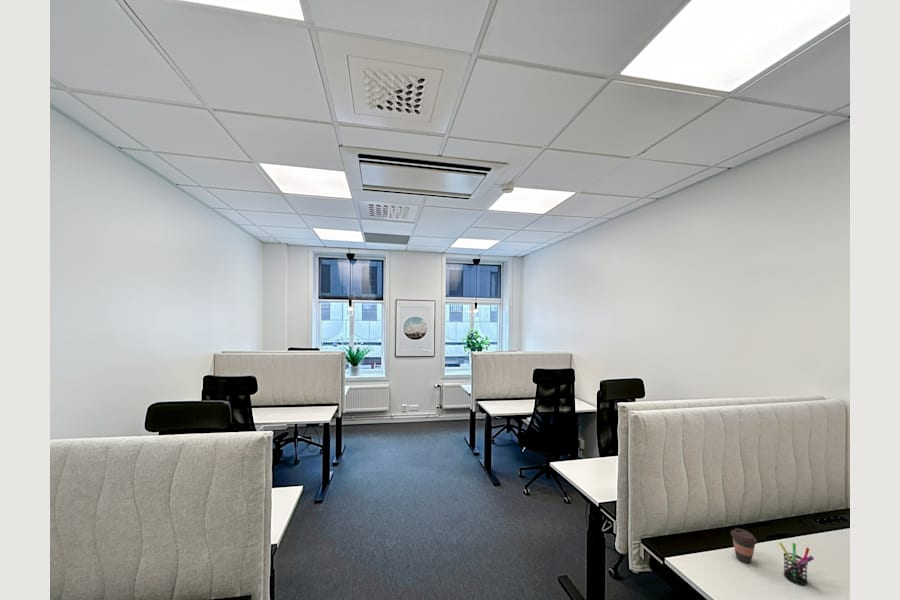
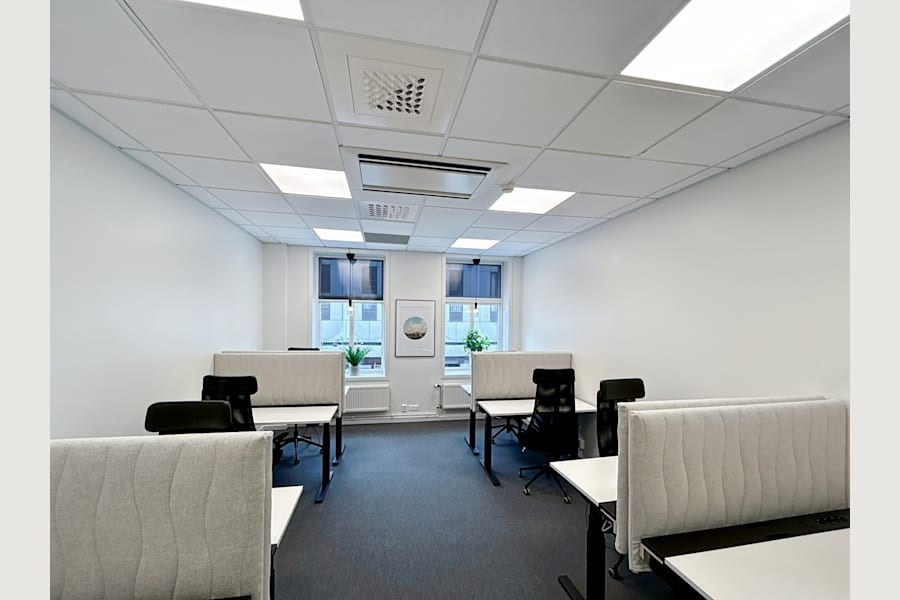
- pen holder [778,541,815,587]
- coffee cup [730,528,758,565]
